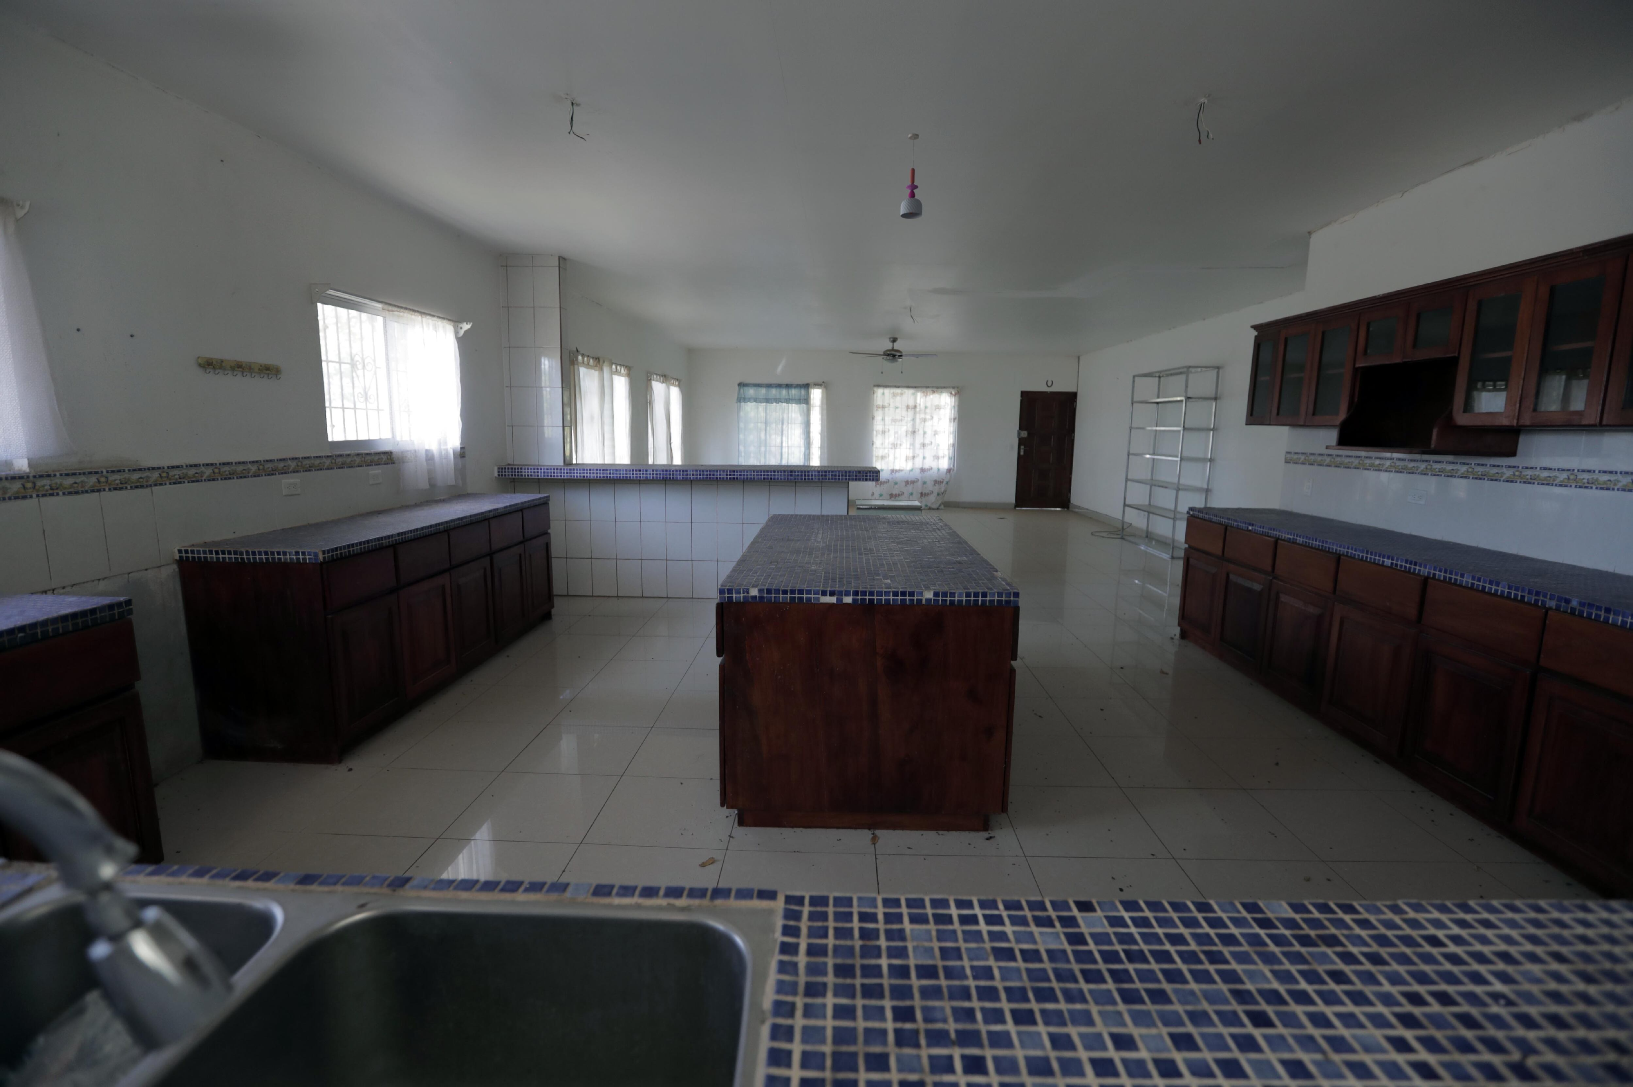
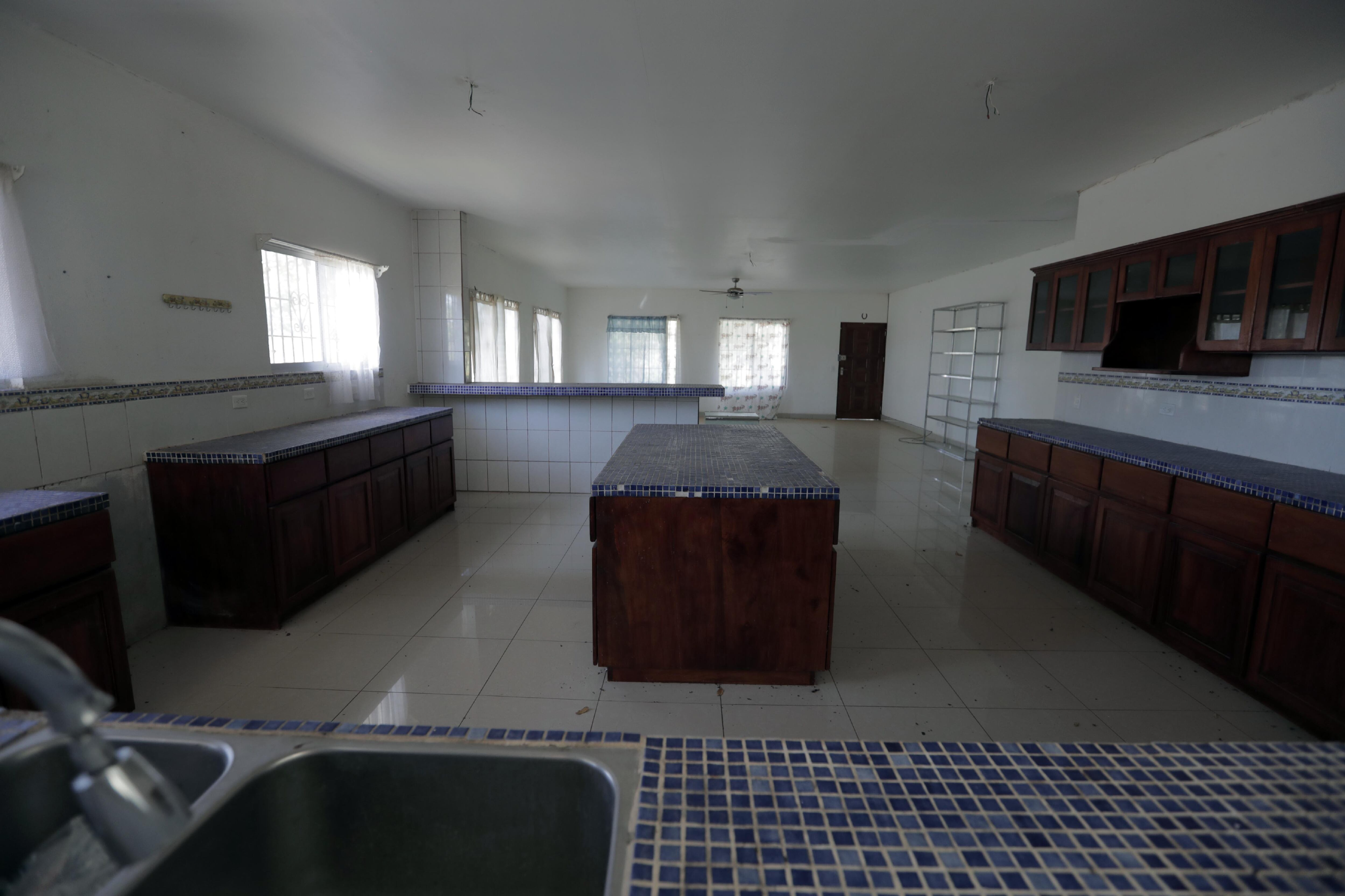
- pendant light [900,133,923,220]
